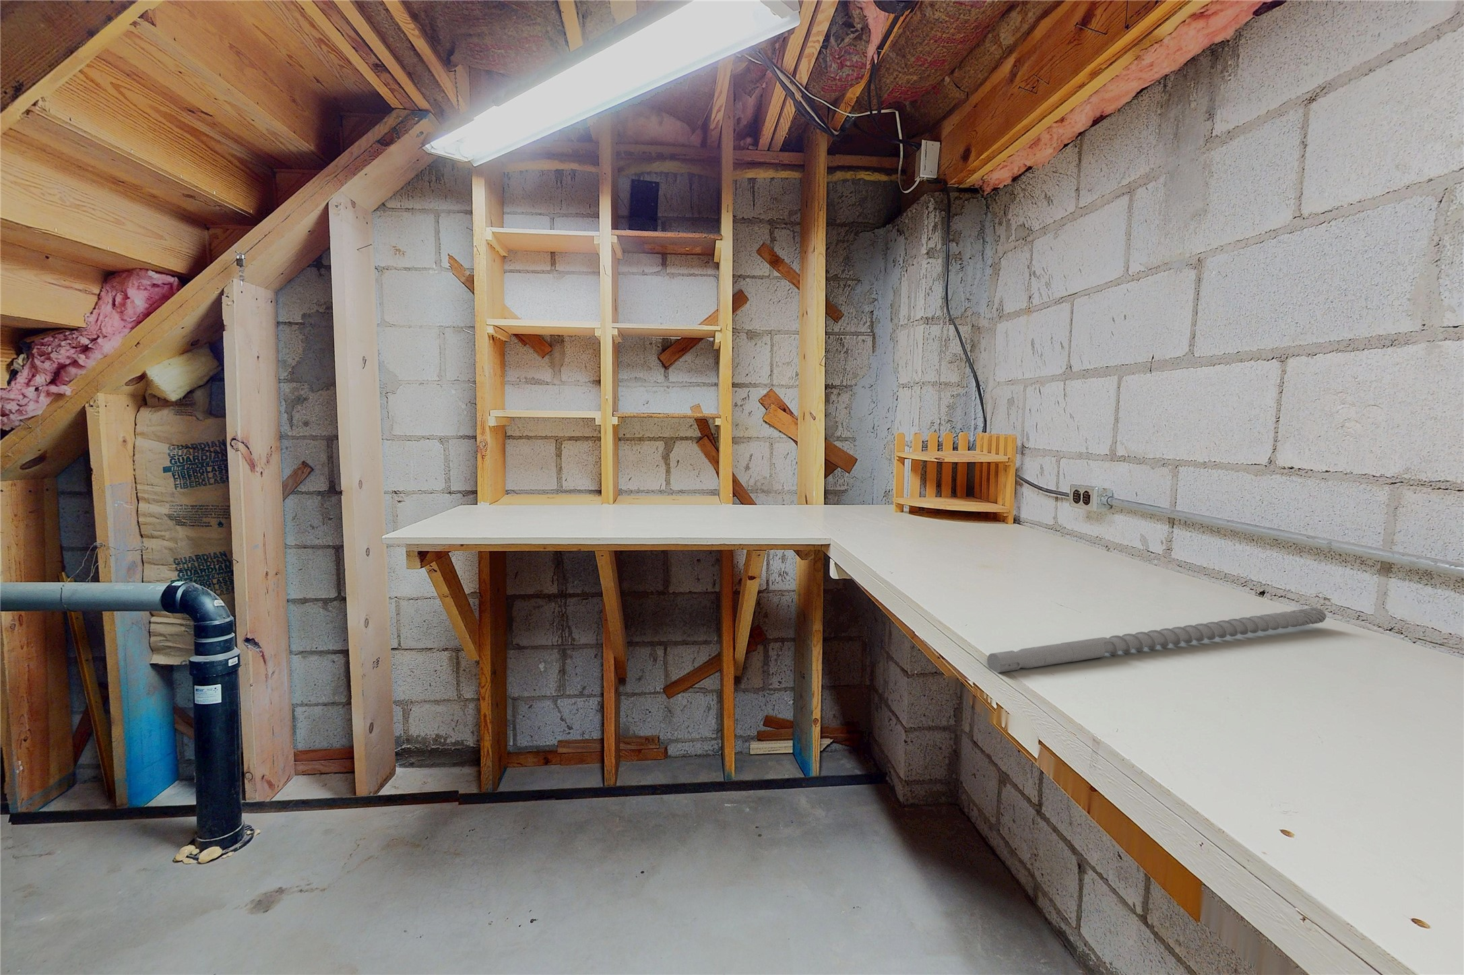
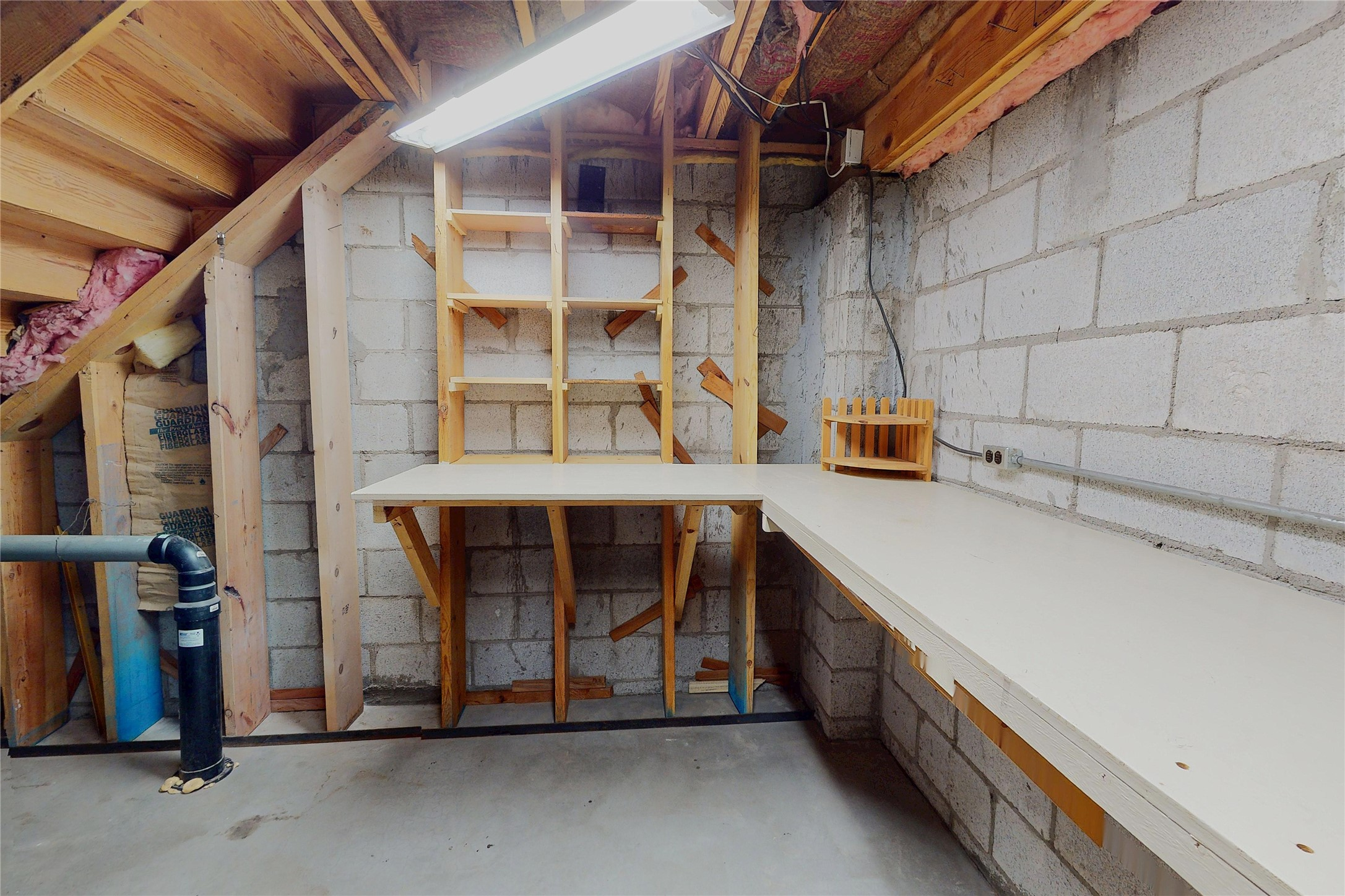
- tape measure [986,607,1327,674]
